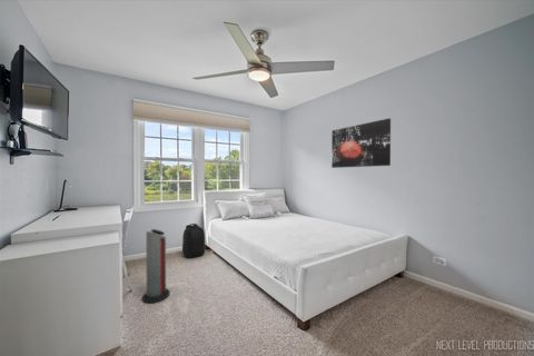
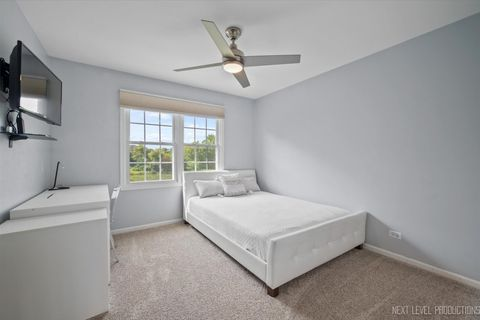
- air purifier [141,228,170,305]
- wall art [330,117,392,169]
- backpack [181,222,206,258]
